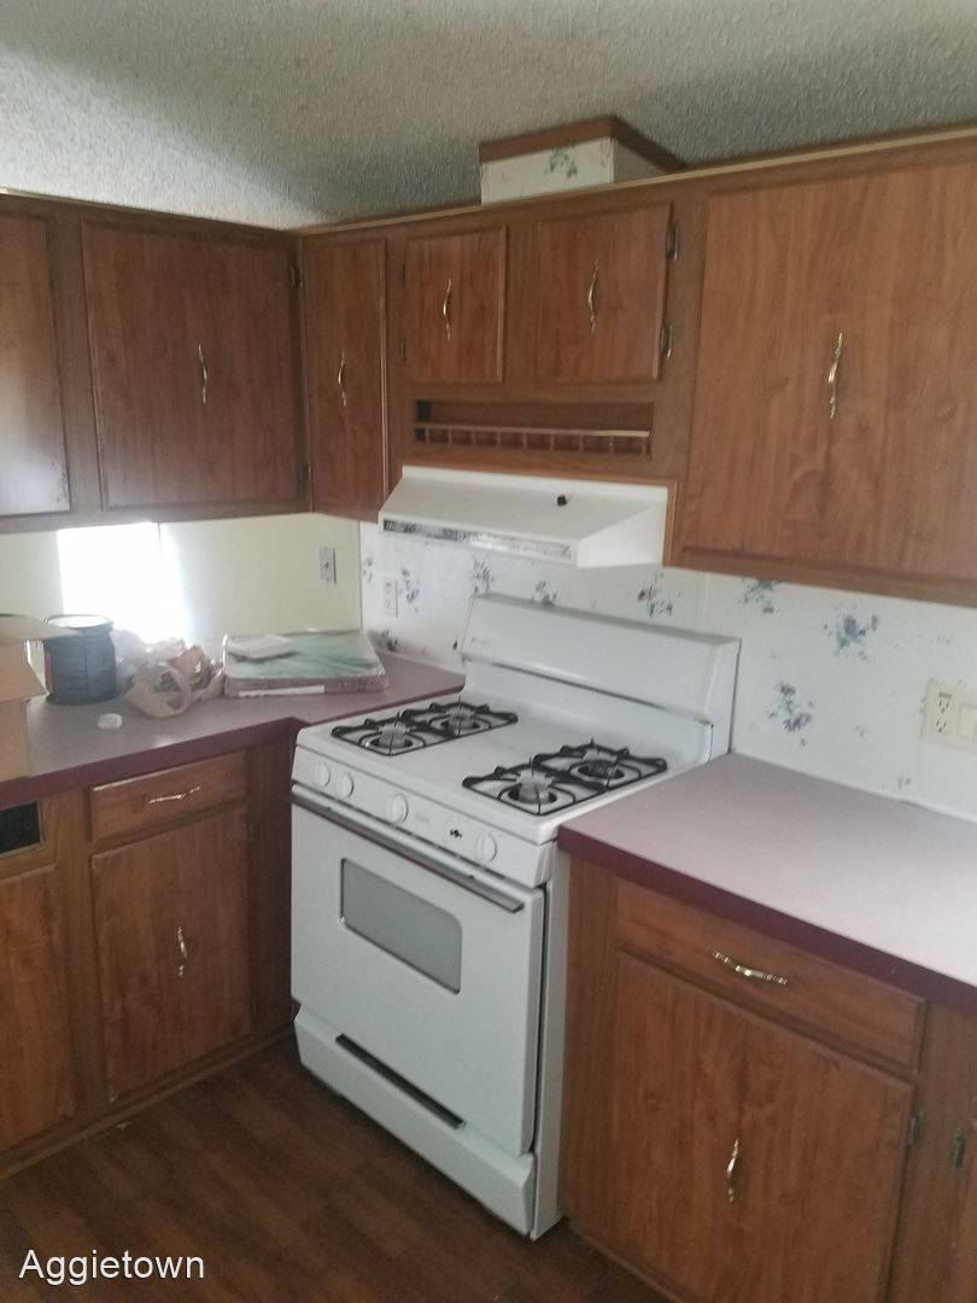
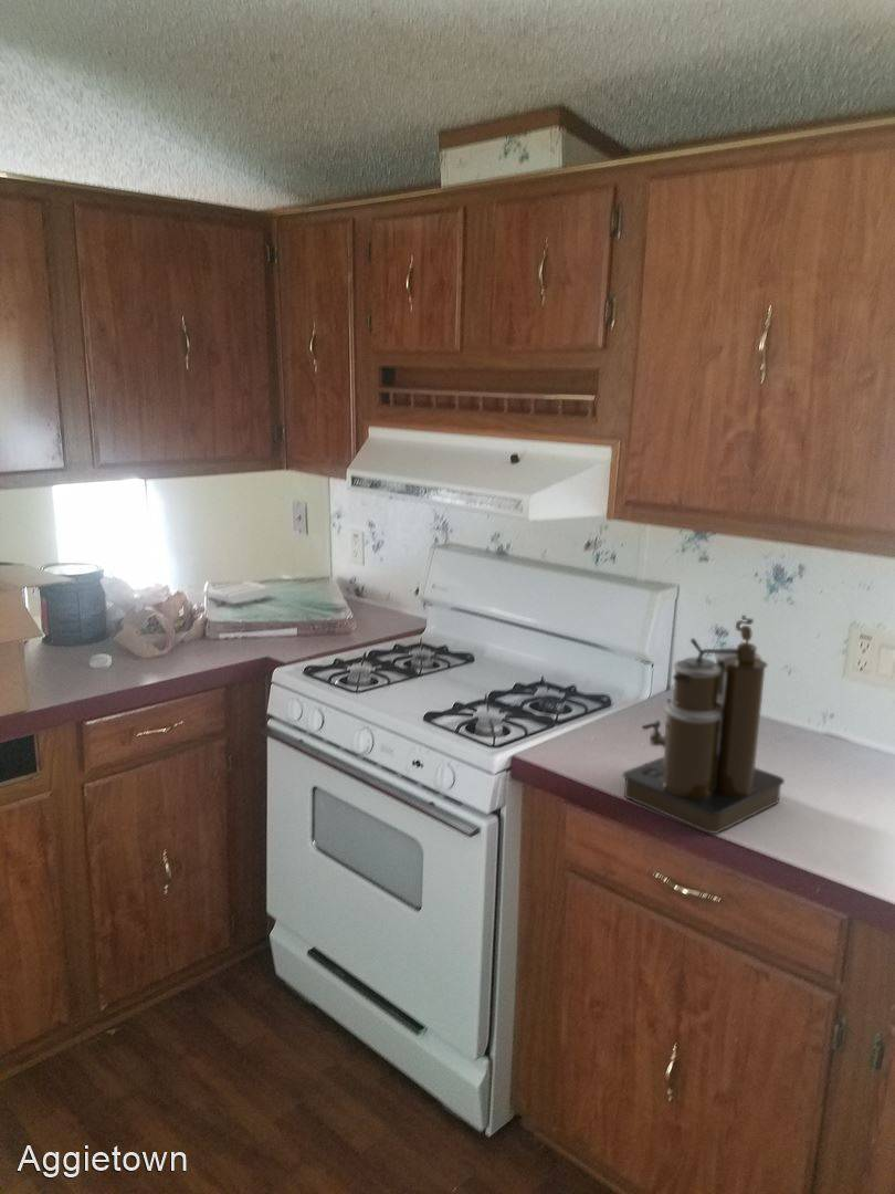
+ coffee maker [621,614,786,835]
